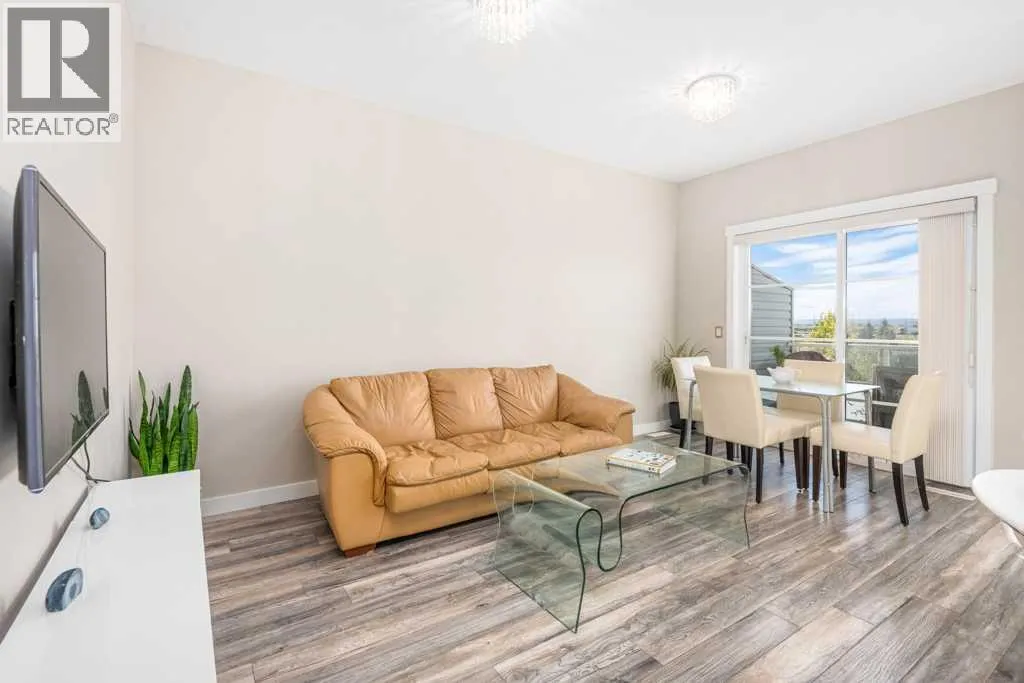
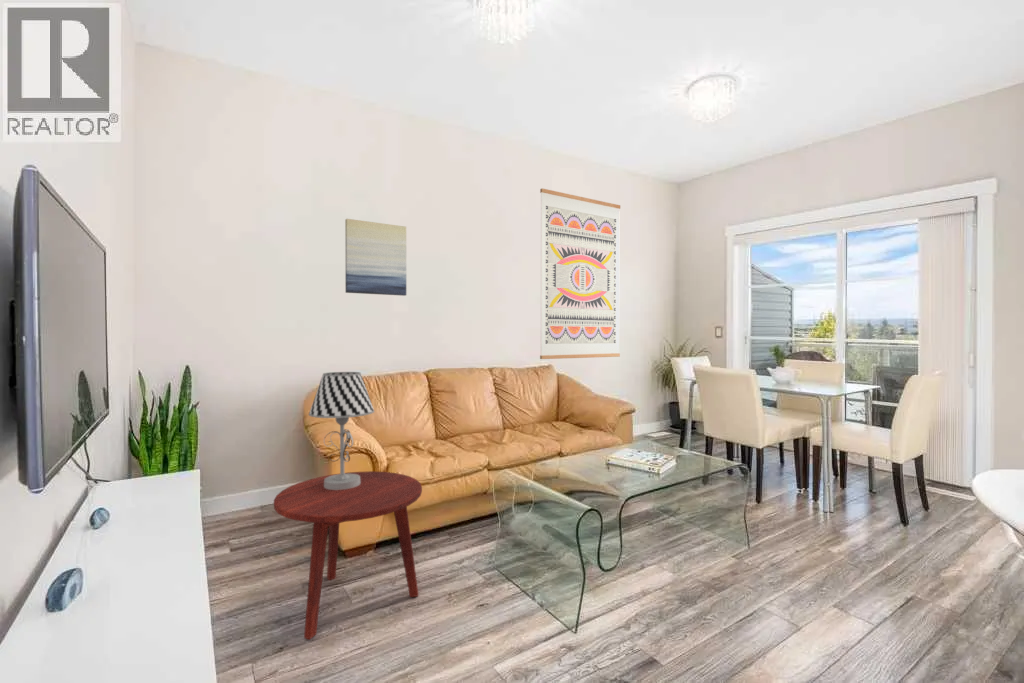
+ wall art [539,187,621,360]
+ wall art [344,218,407,297]
+ table lamp [308,371,375,490]
+ side table [273,470,423,640]
